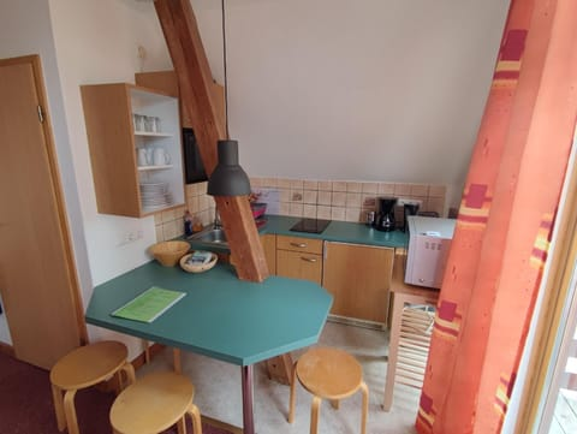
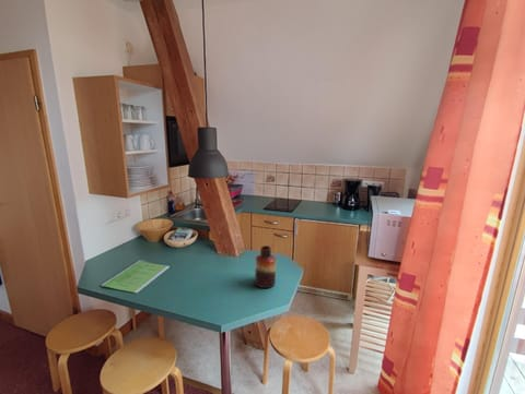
+ vase [254,244,277,289]
